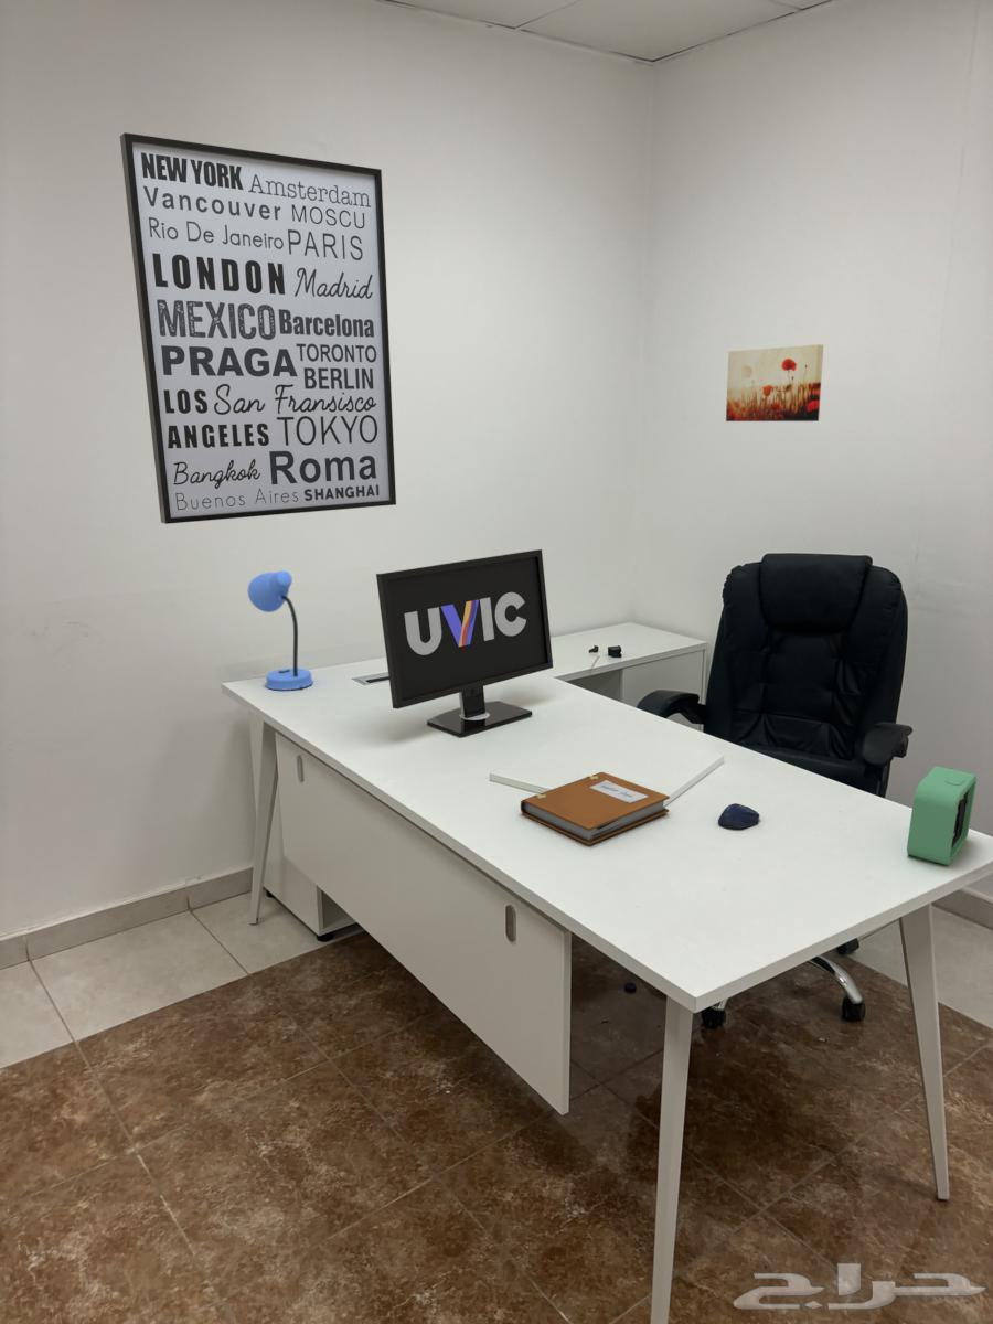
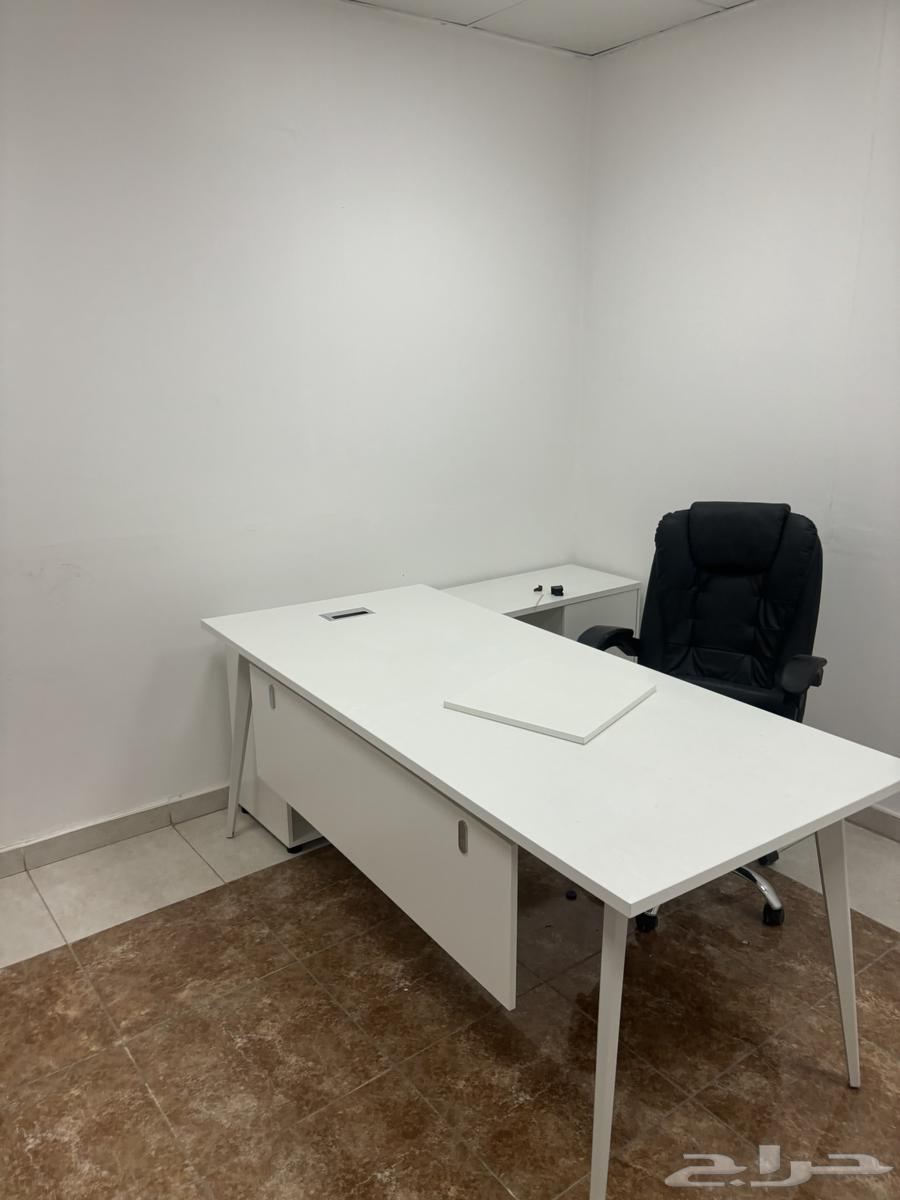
- alarm clock [906,765,978,866]
- wall art [119,131,397,525]
- wall art [725,343,824,423]
- monitor [375,548,554,738]
- notebook [520,771,671,846]
- desk lamp [247,569,314,692]
- computer mouse [717,802,761,830]
